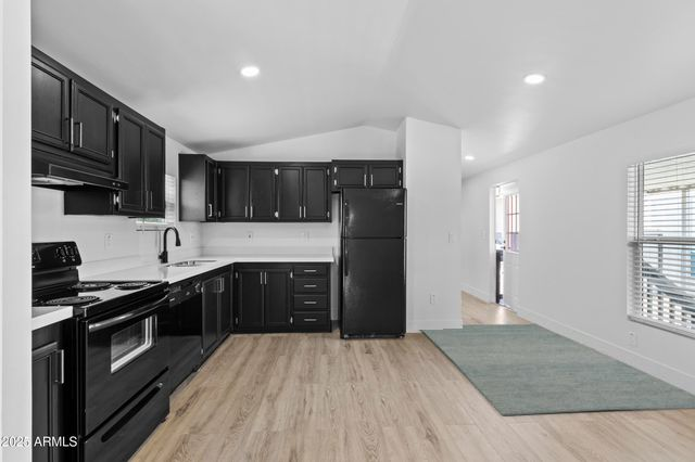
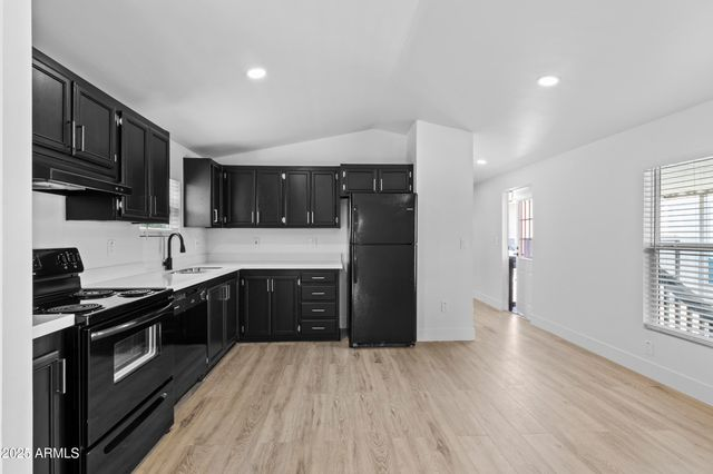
- rug [420,323,695,416]
